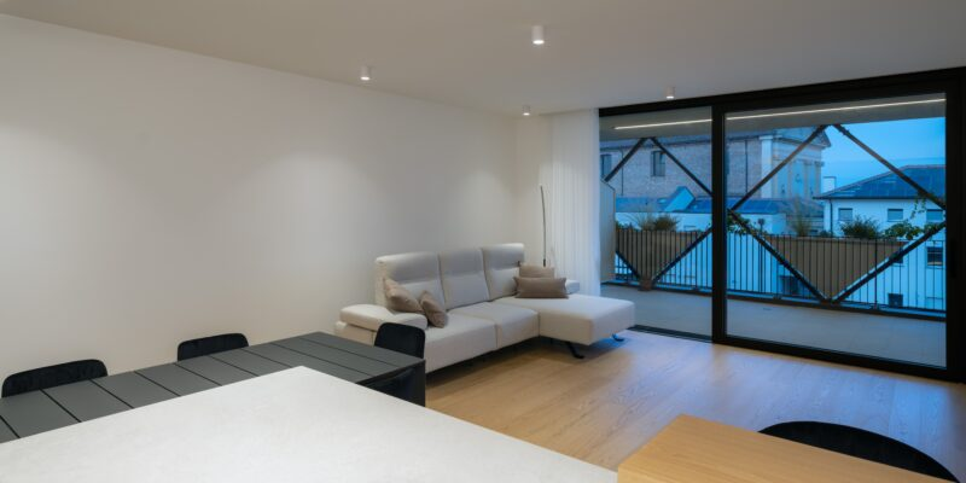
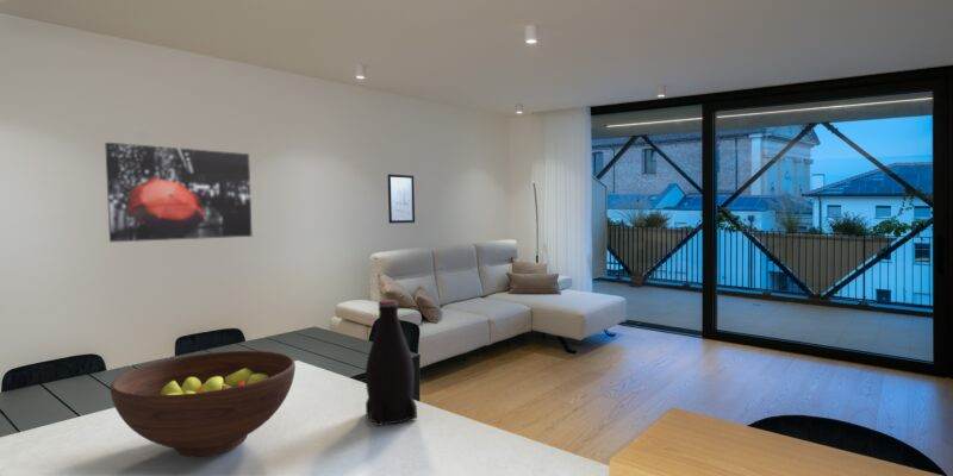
+ fruit bowl [110,350,297,457]
+ wall art [104,142,254,243]
+ wall art [387,173,416,225]
+ bottle [365,299,418,427]
